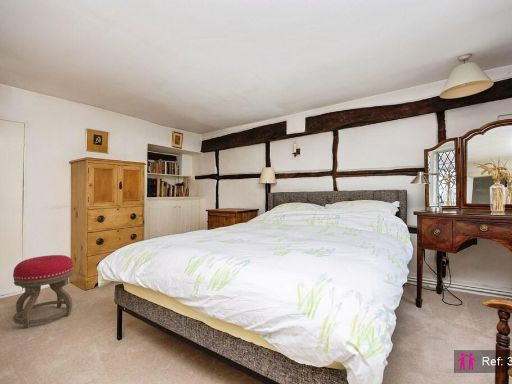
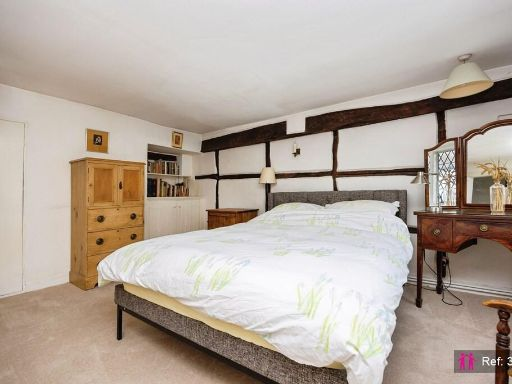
- stool [12,254,74,329]
